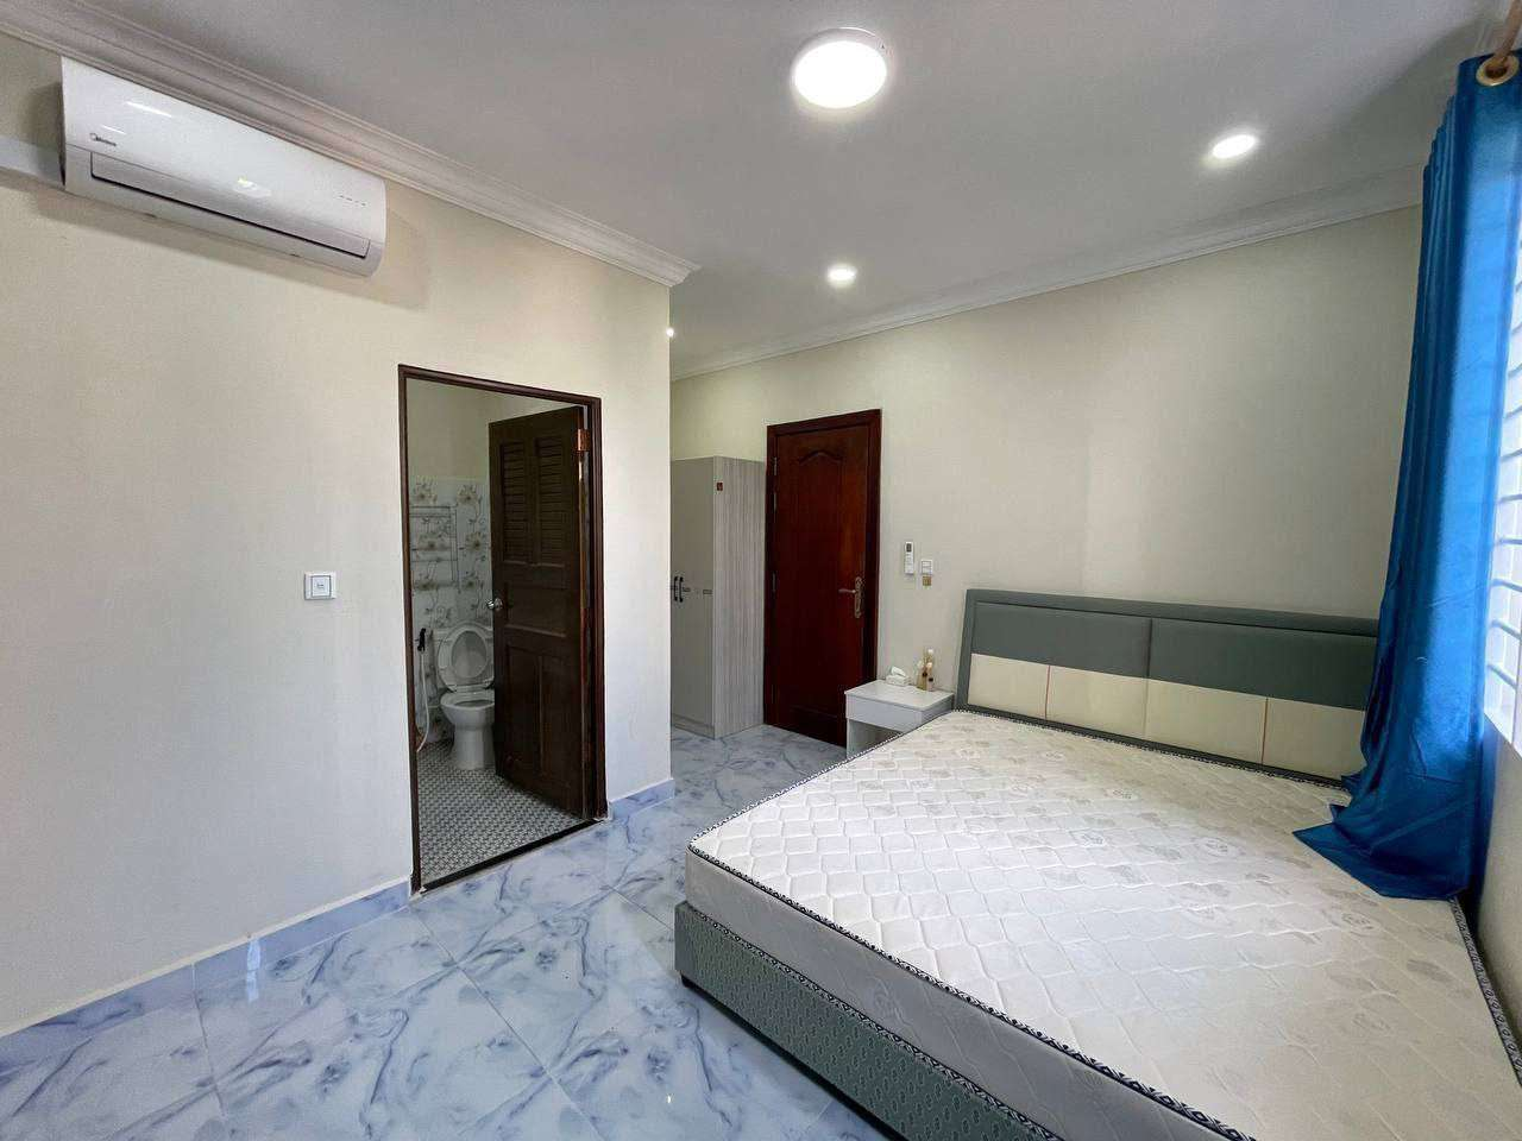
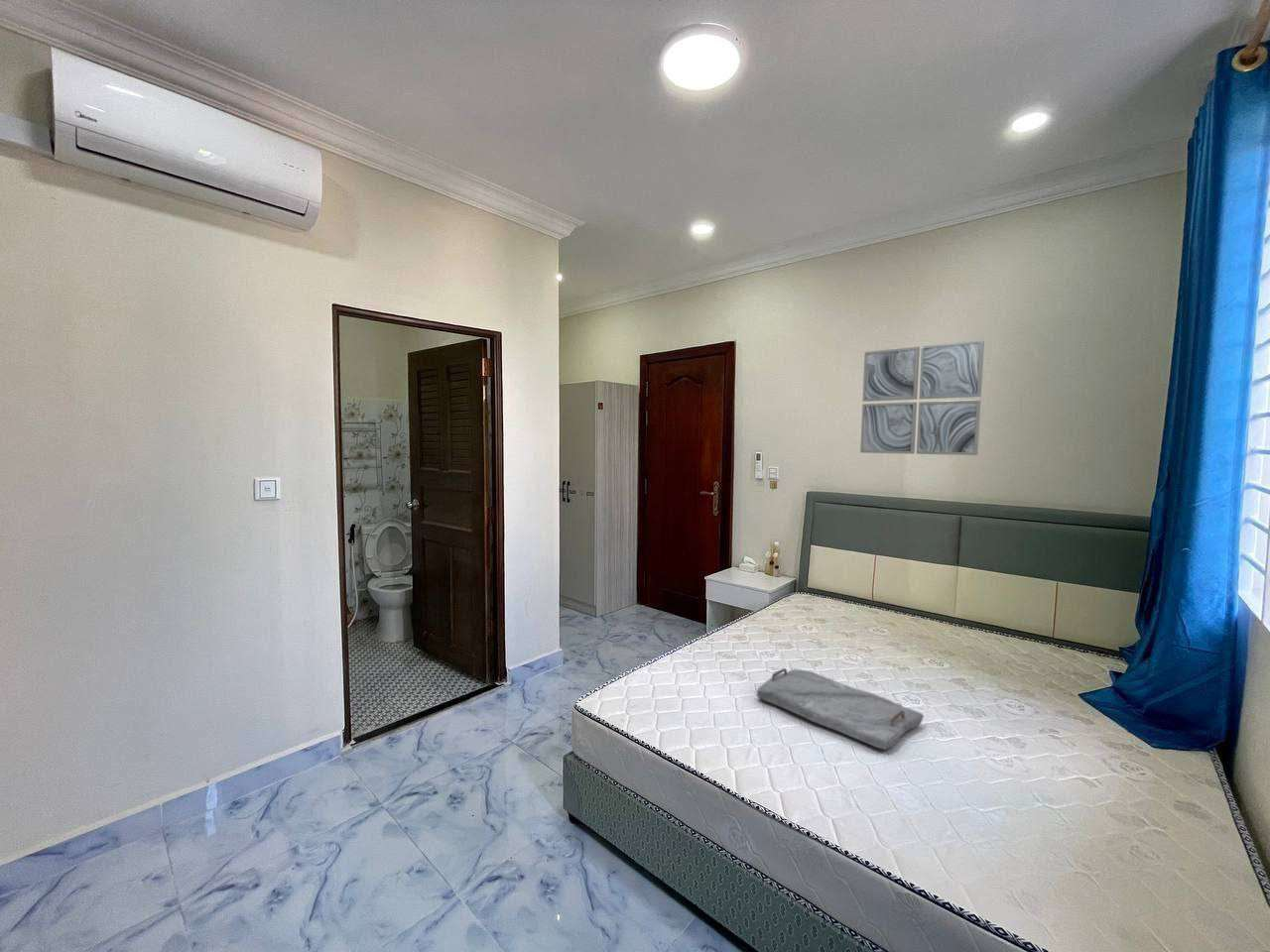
+ serving tray [756,667,925,751]
+ wall art [859,339,985,456]
